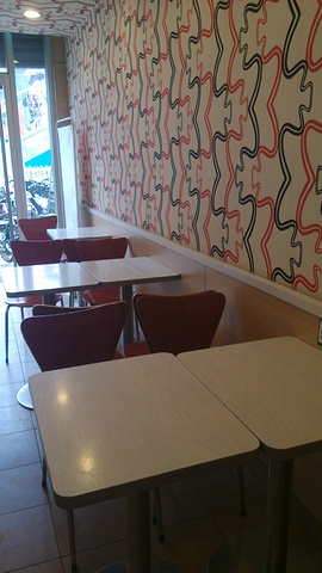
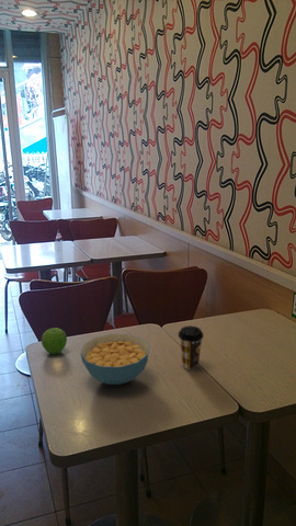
+ coffee cup [178,324,205,370]
+ fruit [41,327,68,355]
+ cereal bowl [79,333,150,386]
